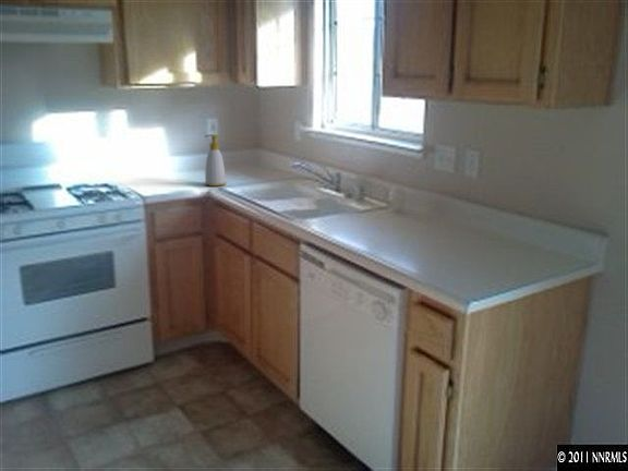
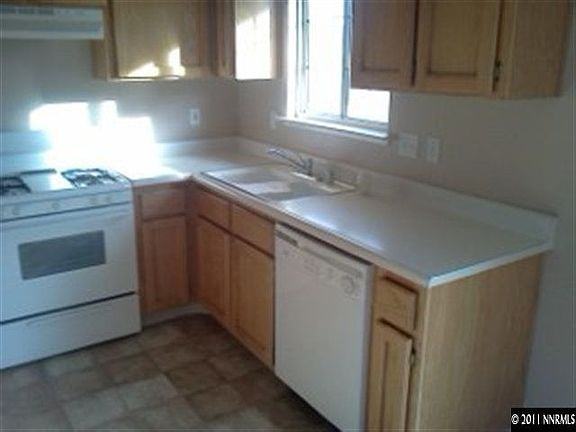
- soap bottle [204,133,227,188]
